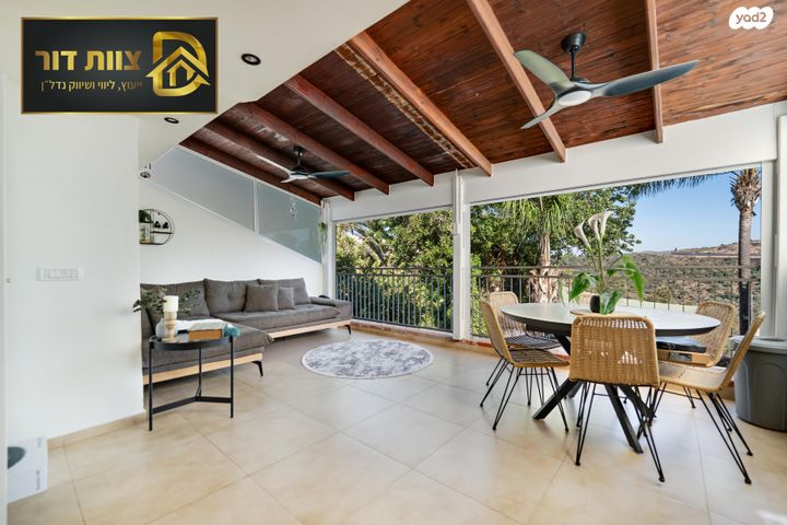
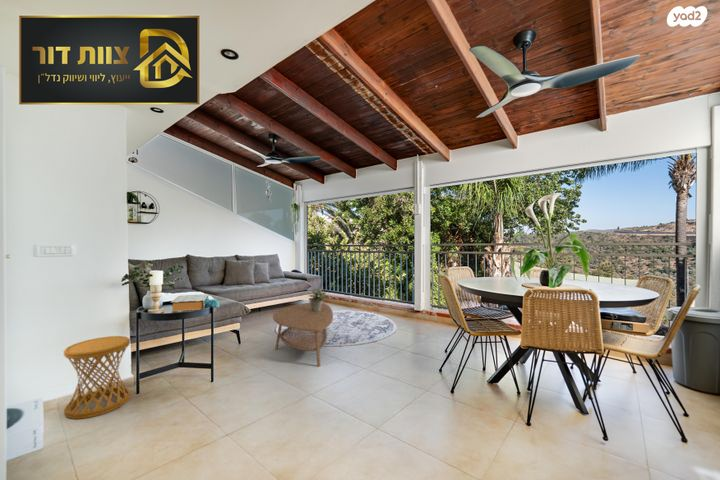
+ coffee table [272,302,334,368]
+ potted plant [308,288,327,311]
+ side table [63,335,132,420]
